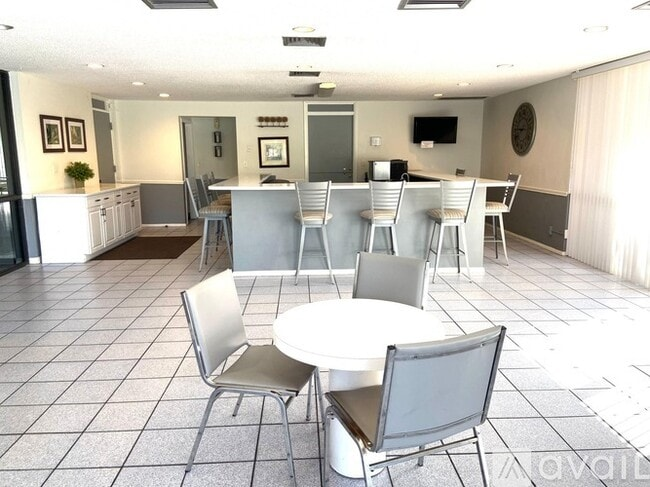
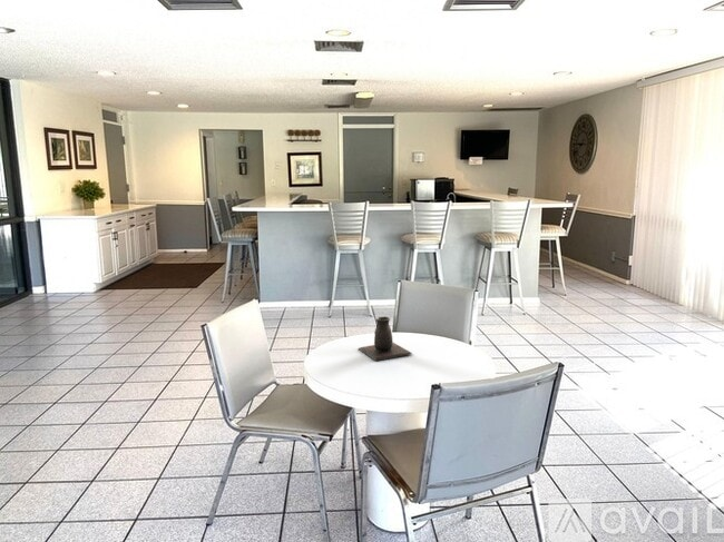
+ decorative vase [358,316,413,362]
